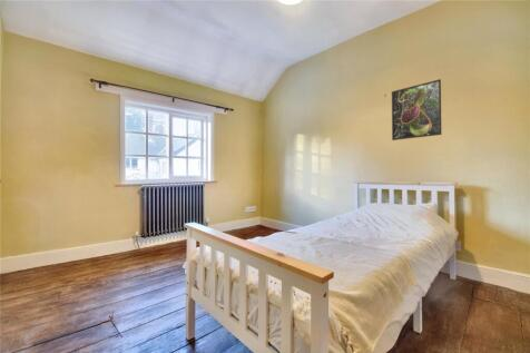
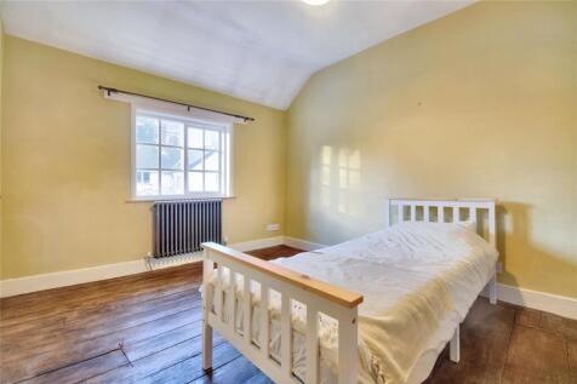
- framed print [391,78,442,141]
